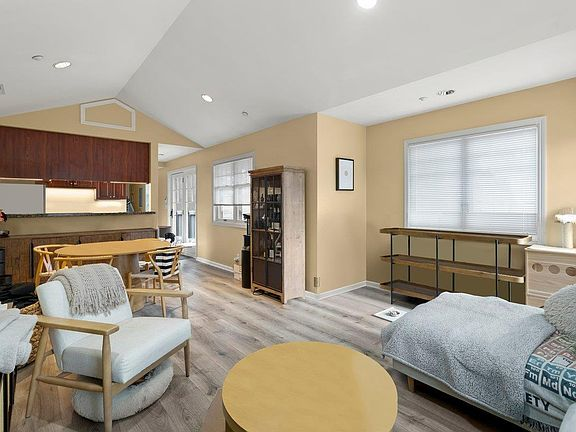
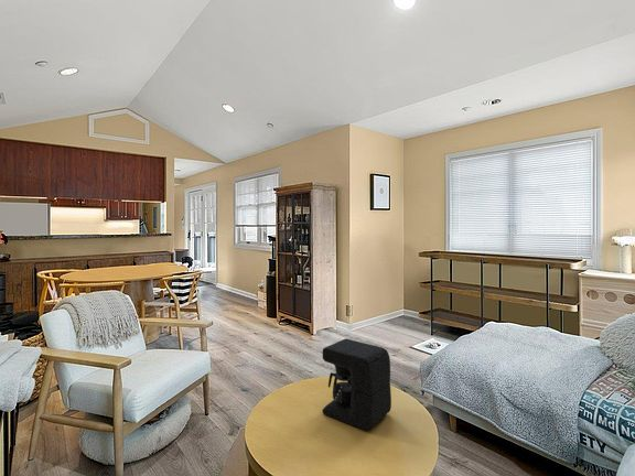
+ coffee maker [322,337,392,431]
